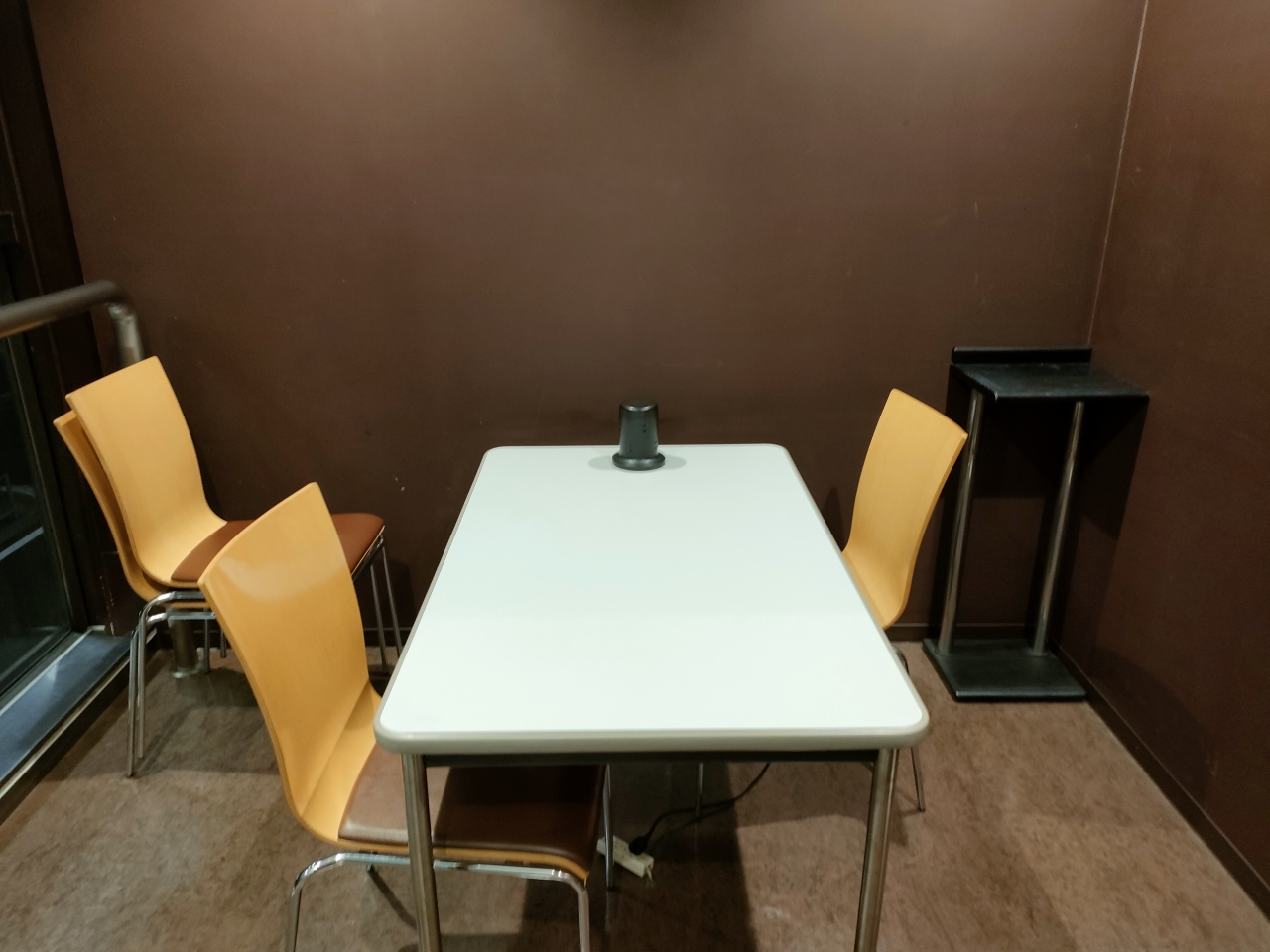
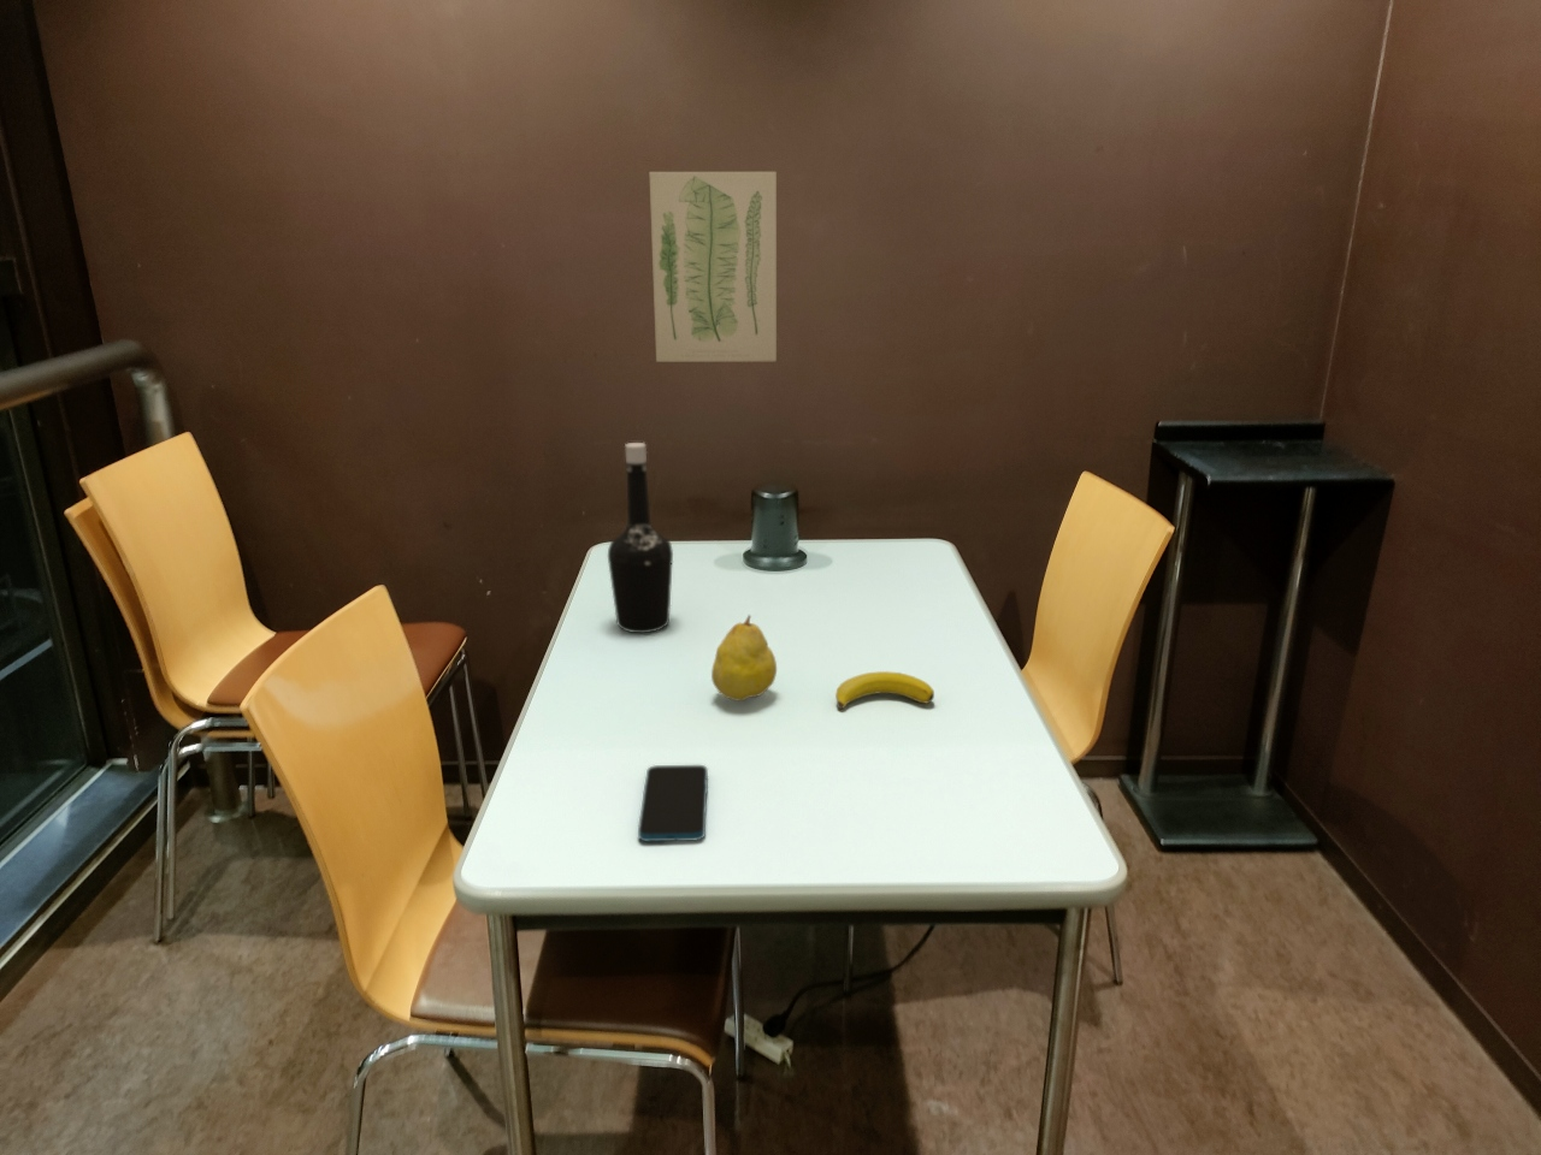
+ banana [835,670,936,711]
+ fruit [710,614,778,701]
+ wall art [648,171,778,363]
+ smartphone [637,764,709,842]
+ bottle [607,442,675,635]
